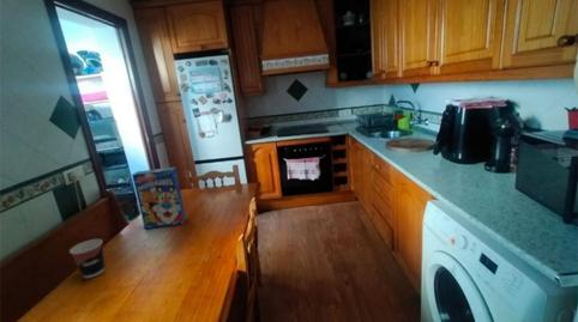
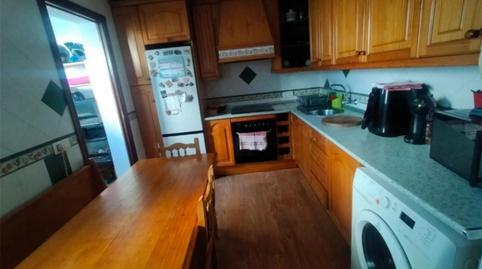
- cereal box [131,166,187,230]
- cup [68,238,107,279]
